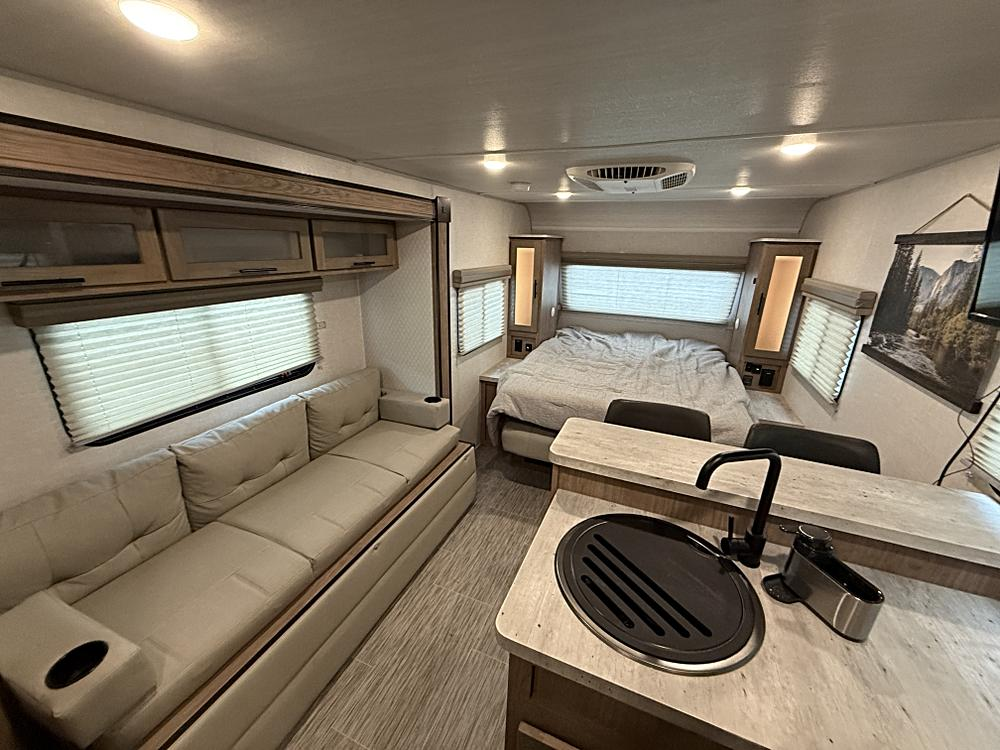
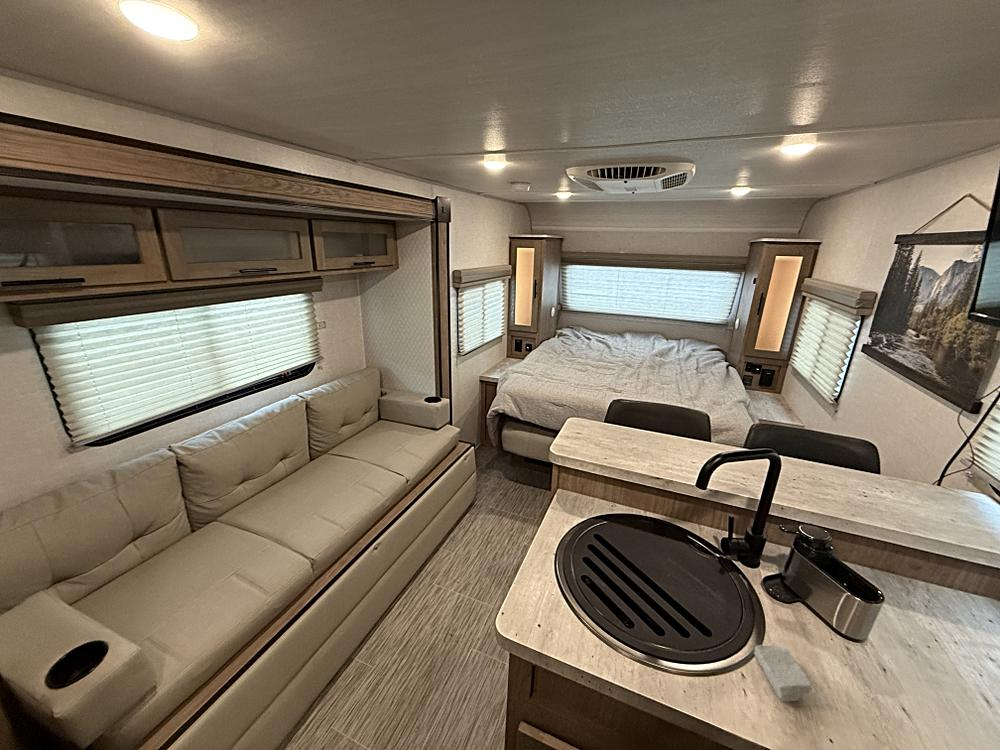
+ soap bar [753,644,812,702]
